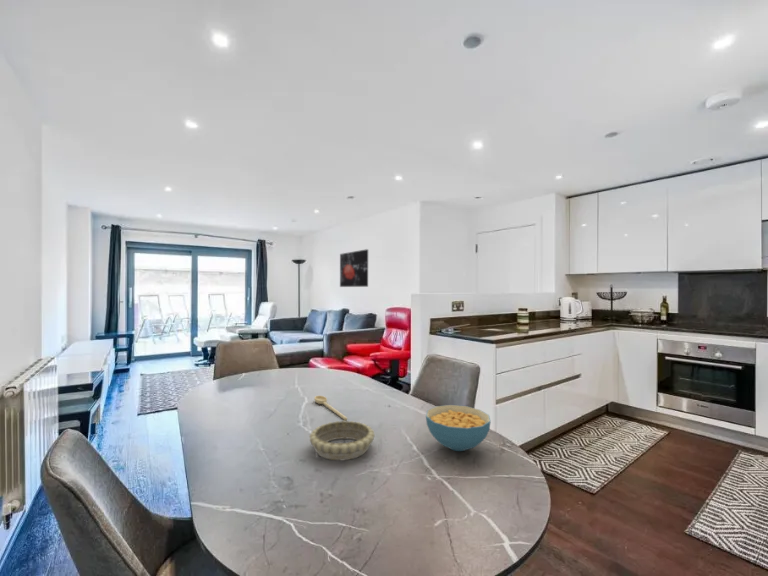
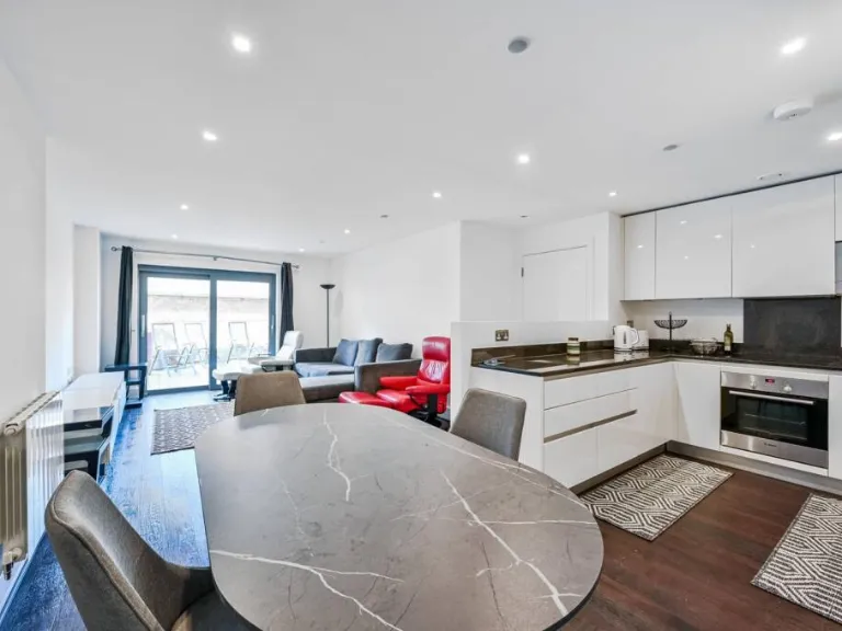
- cereal bowl [425,404,492,452]
- decorative bowl [309,420,376,461]
- wall art [339,248,369,288]
- spoon [313,395,348,421]
